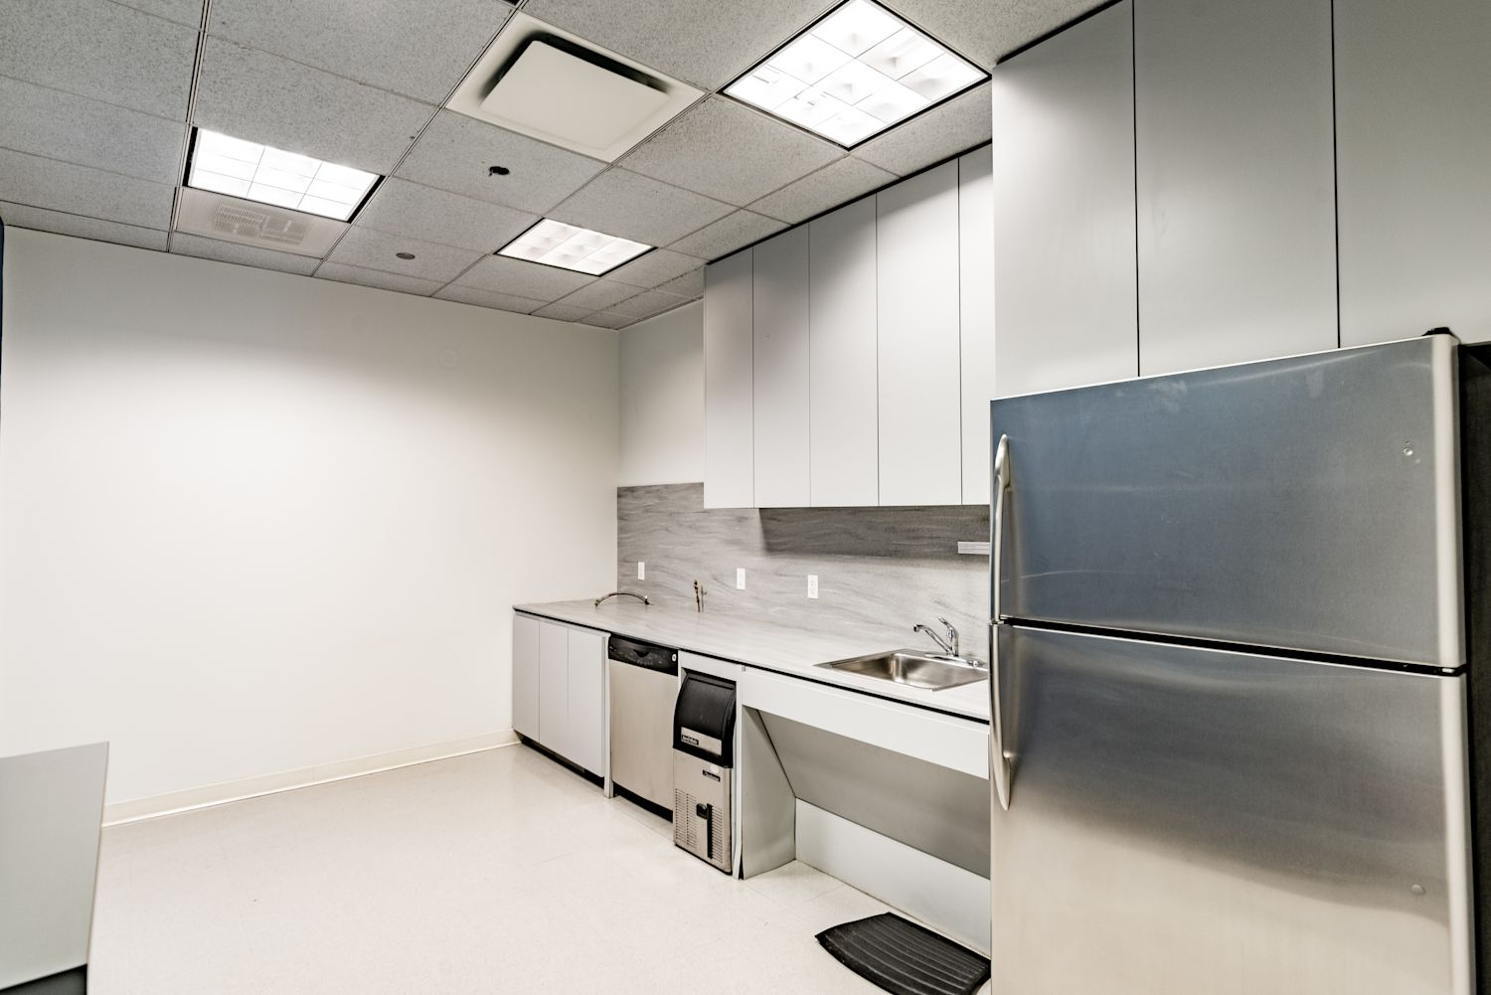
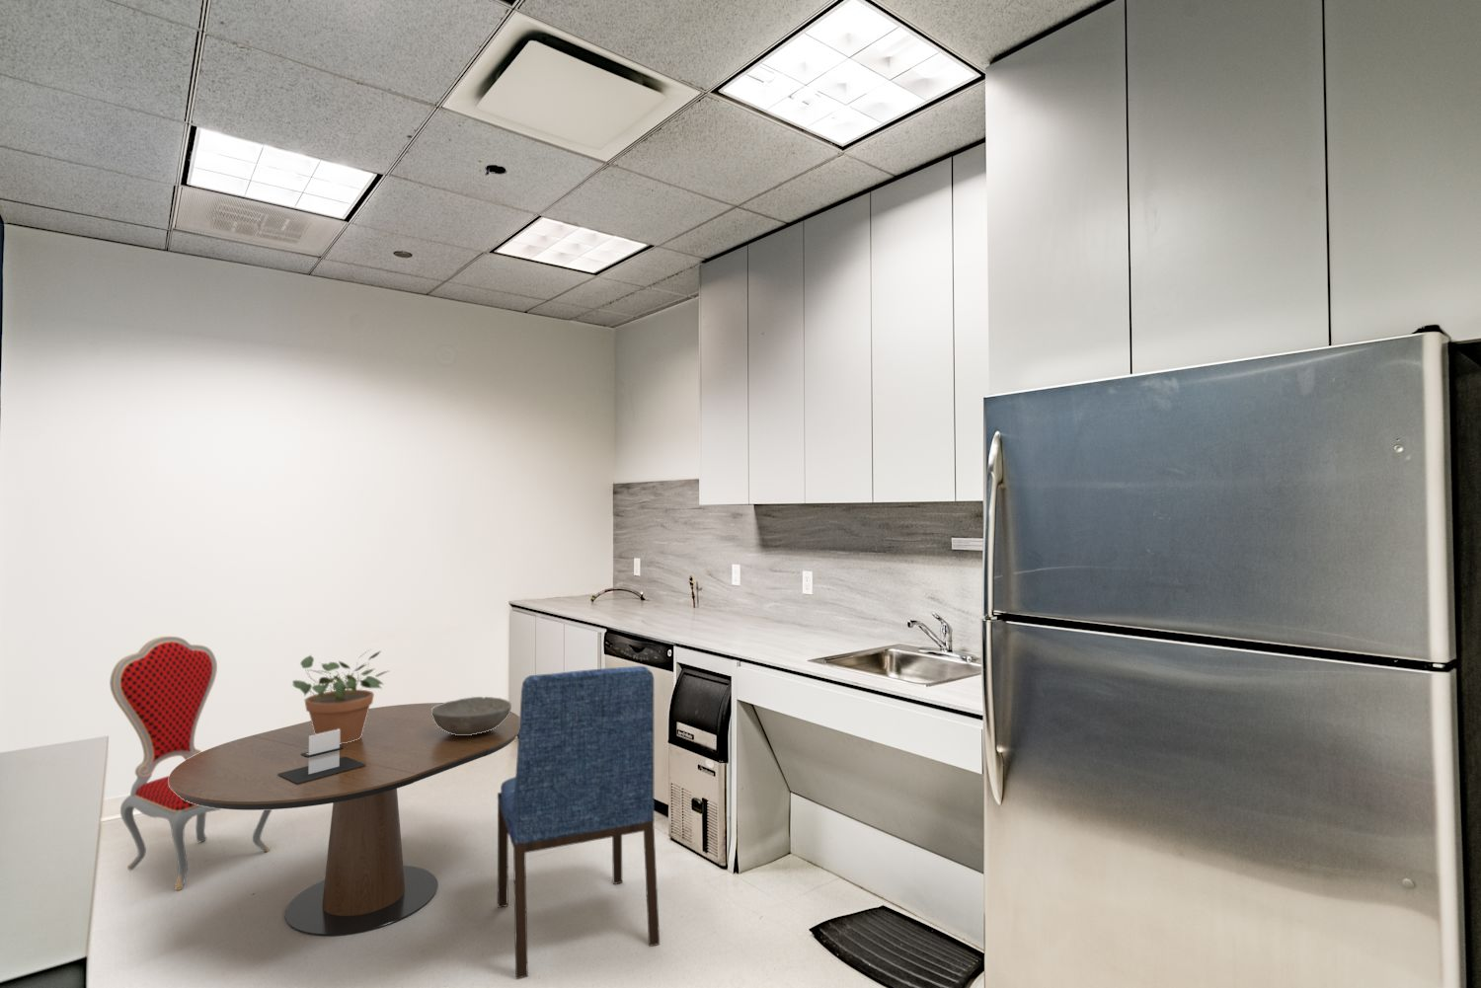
+ dining chair [496,665,661,980]
+ dining chair [108,635,273,891]
+ dining table [169,701,521,936]
+ bowl [431,696,513,735]
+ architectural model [278,729,365,784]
+ potted plant [291,648,389,744]
